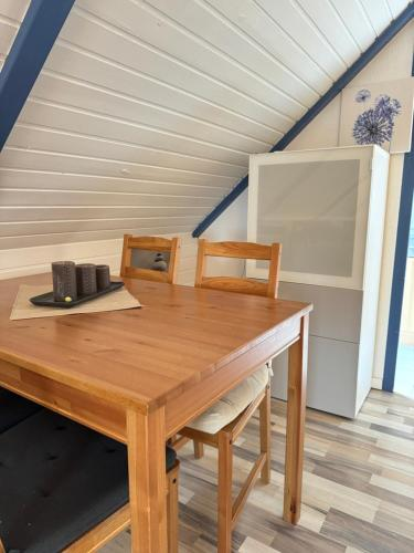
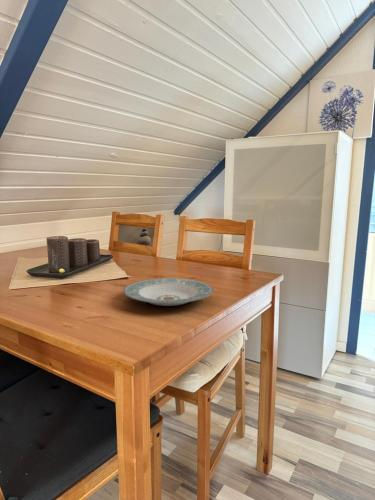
+ plate [122,277,214,307]
